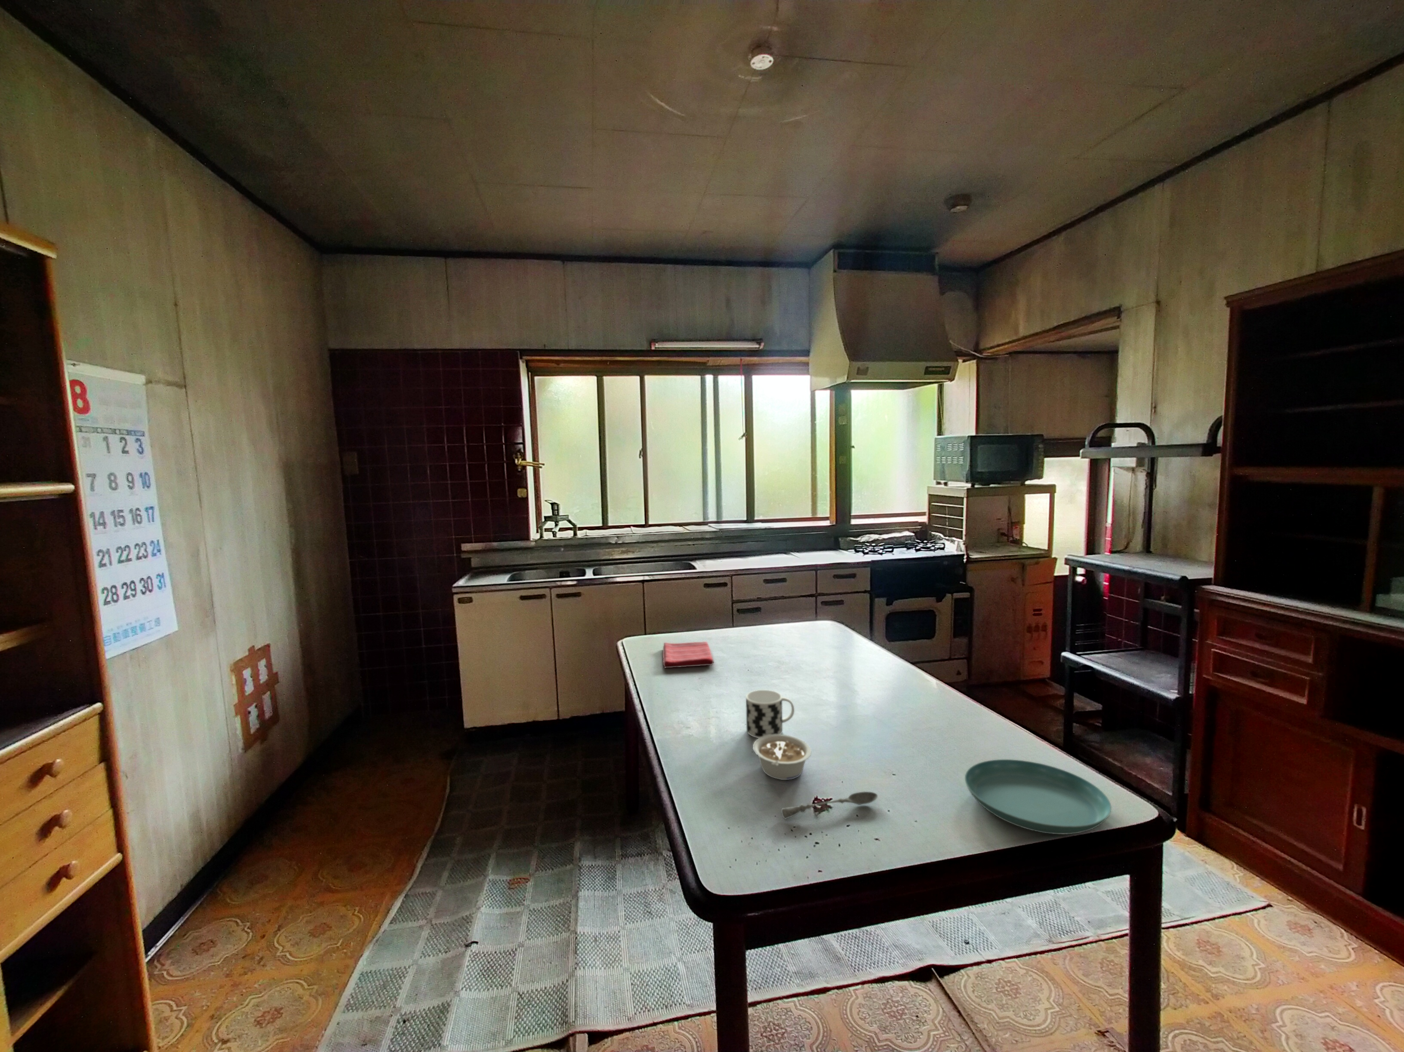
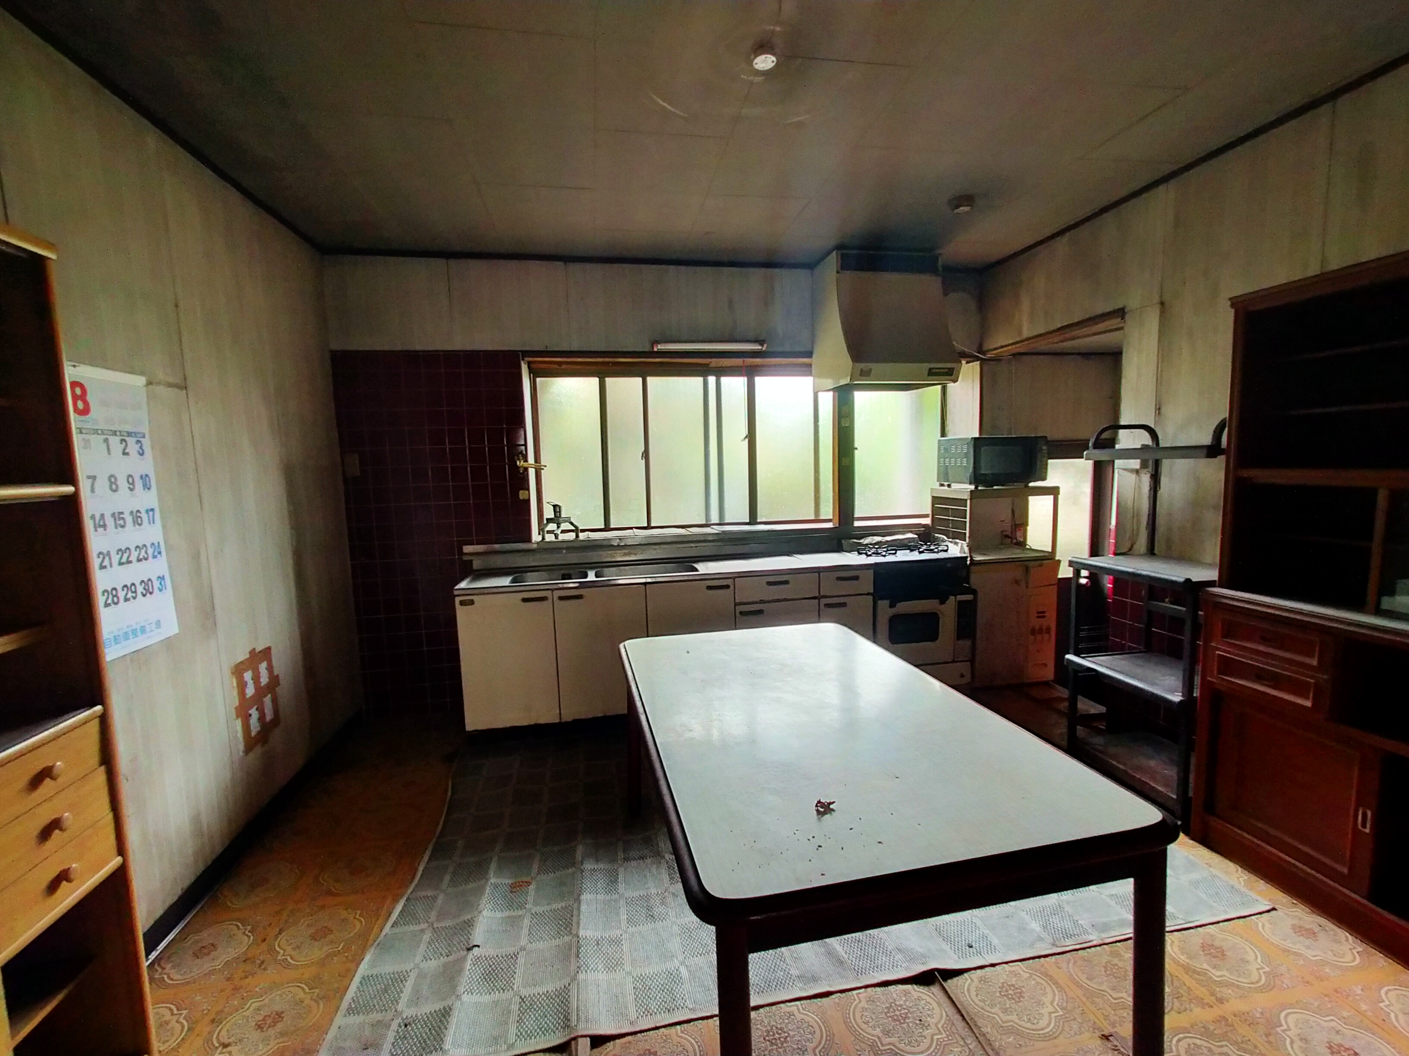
- dish towel [662,641,714,669]
- saucer [964,759,1112,834]
- cup [745,690,795,738]
- legume [753,734,811,780]
- soupspoon [780,791,878,820]
